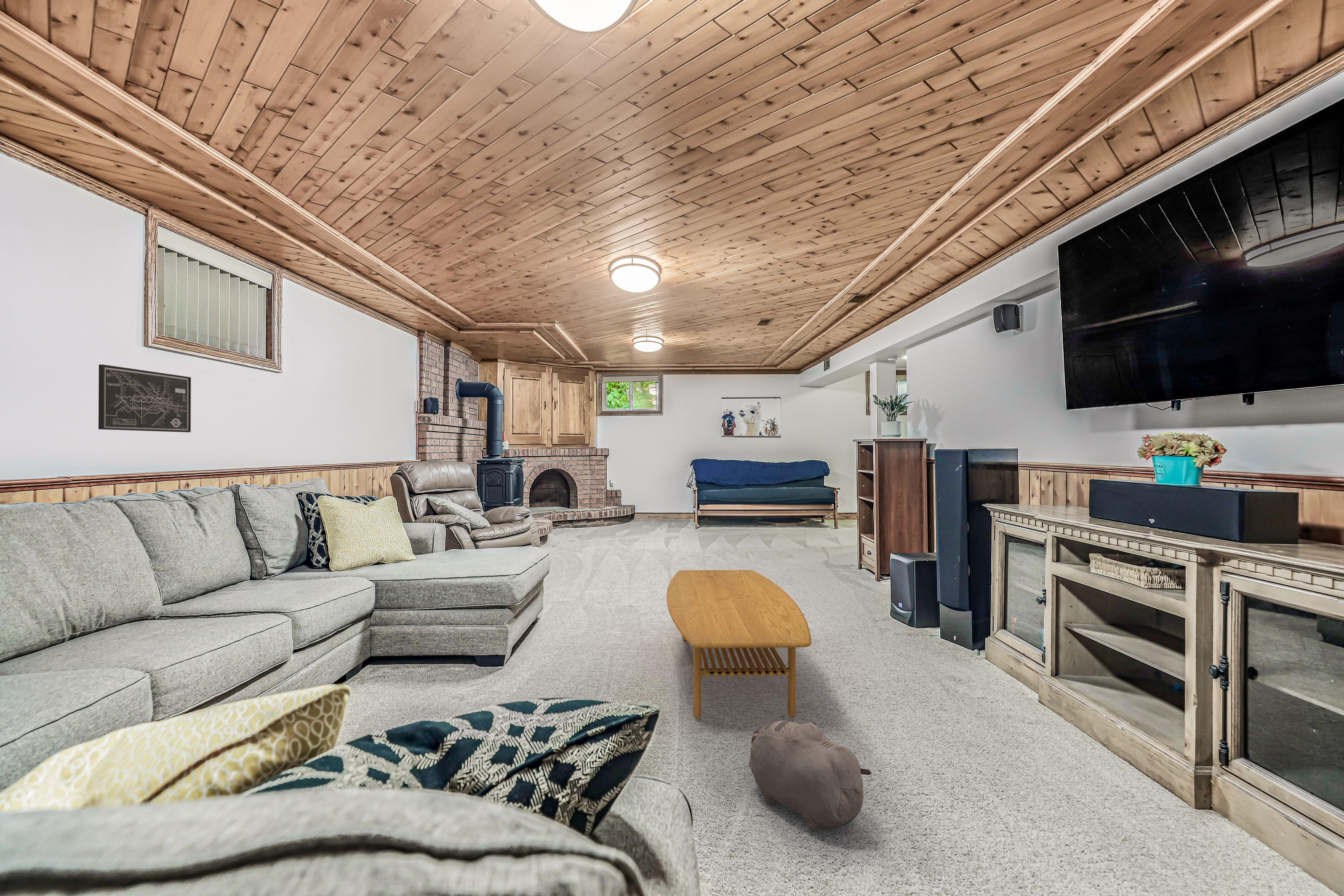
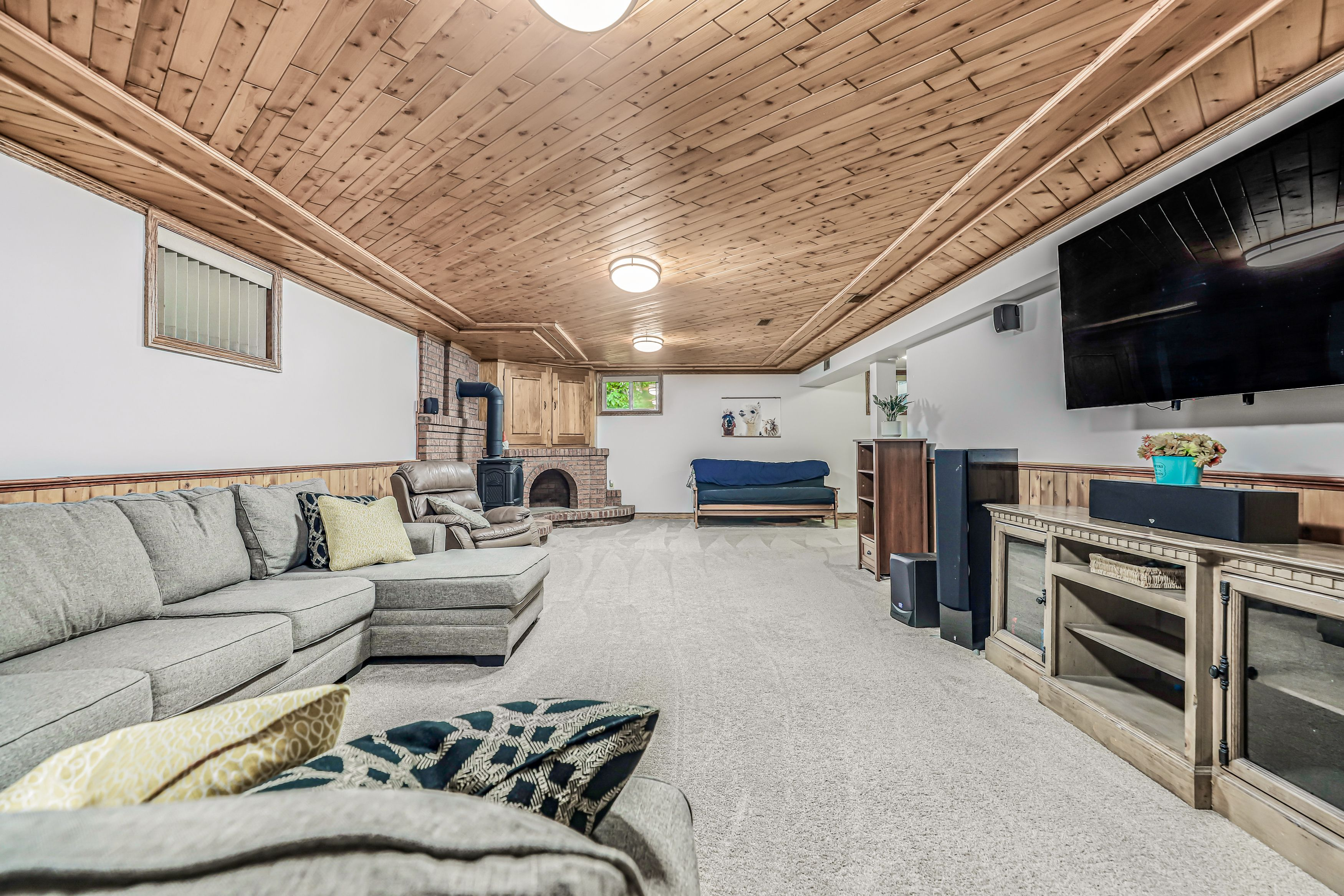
- wall art [98,364,191,433]
- plush toy [748,720,872,832]
- coffee table [666,570,812,719]
